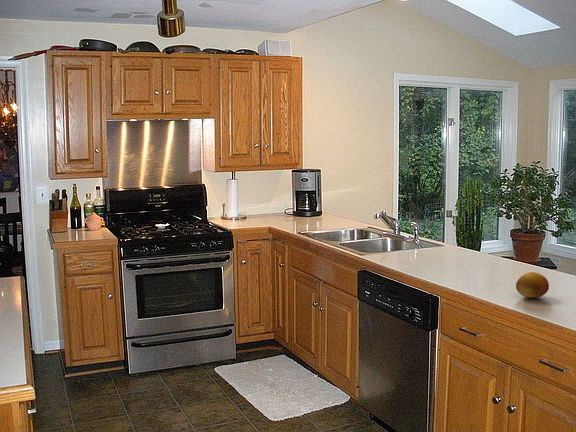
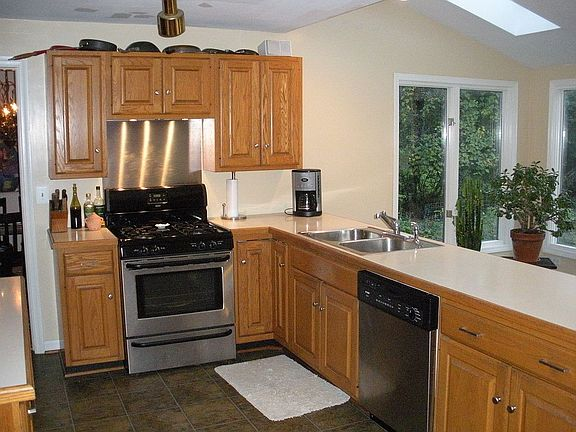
- fruit [515,271,550,299]
